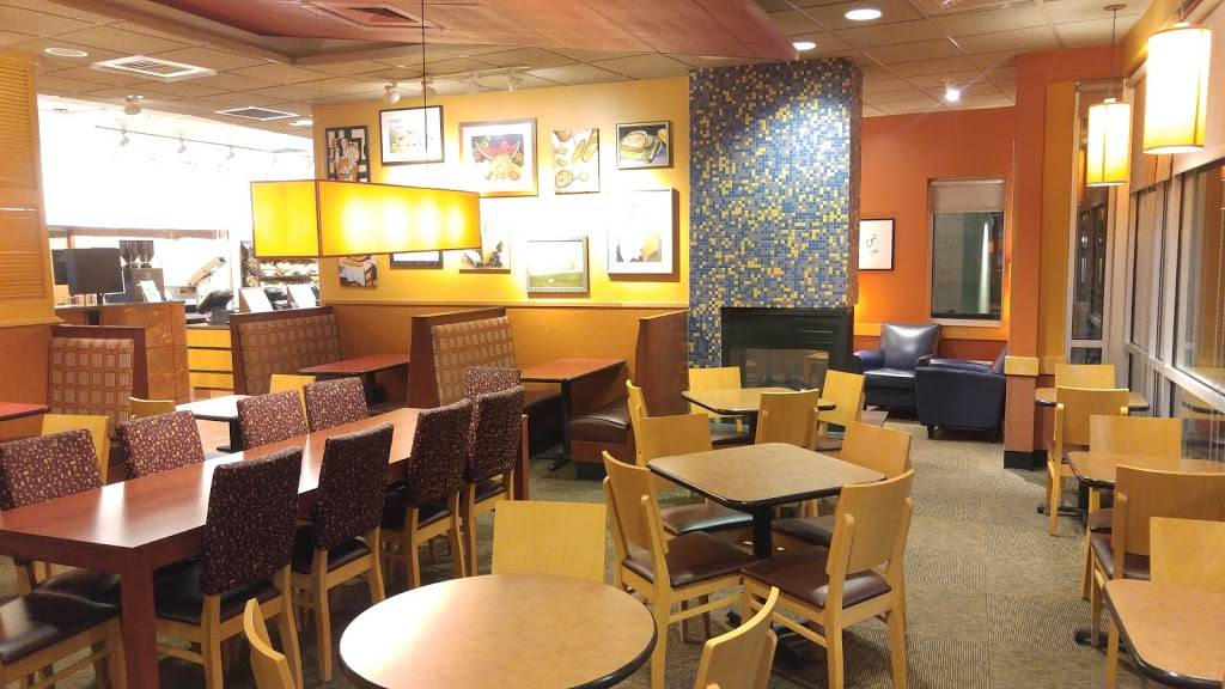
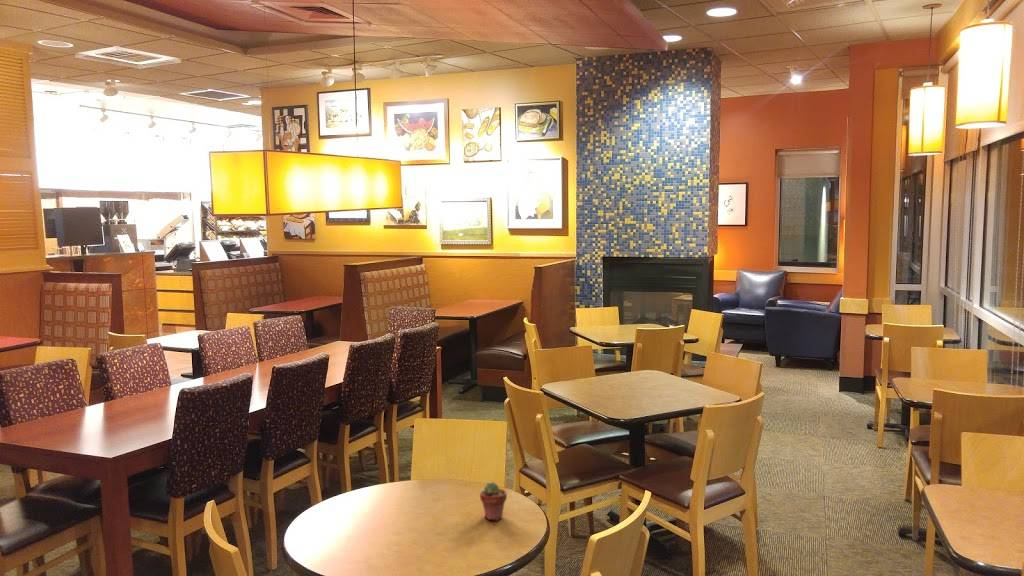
+ potted succulent [479,481,508,522]
